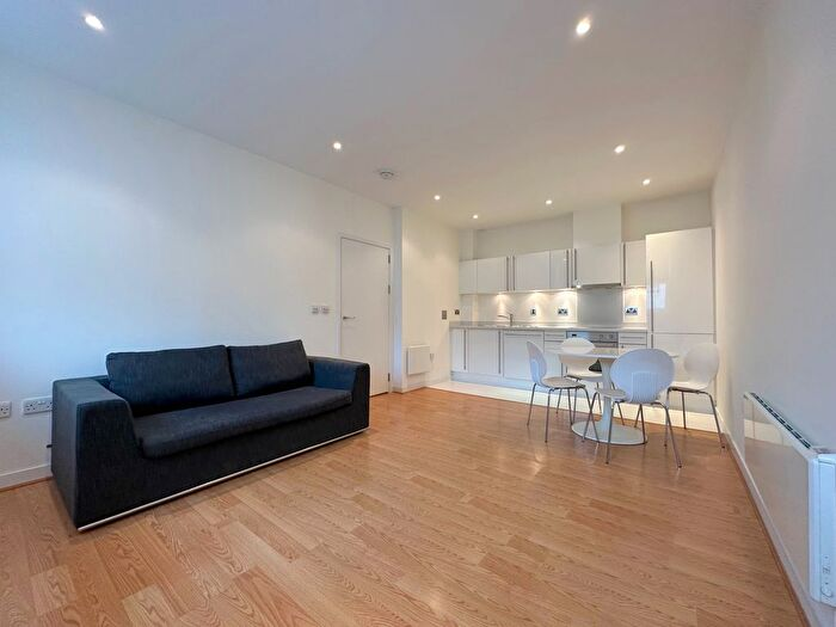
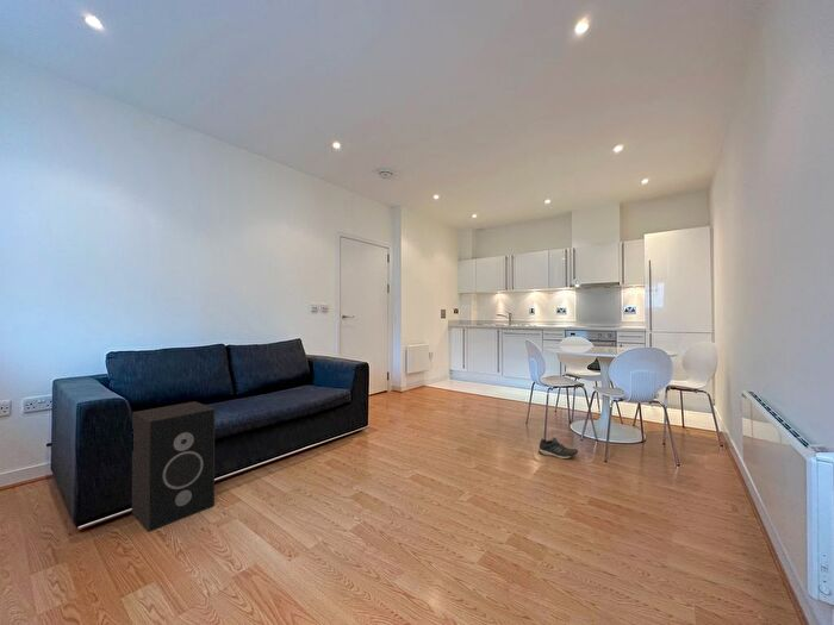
+ speaker [131,400,216,533]
+ shoe [537,436,579,460]
